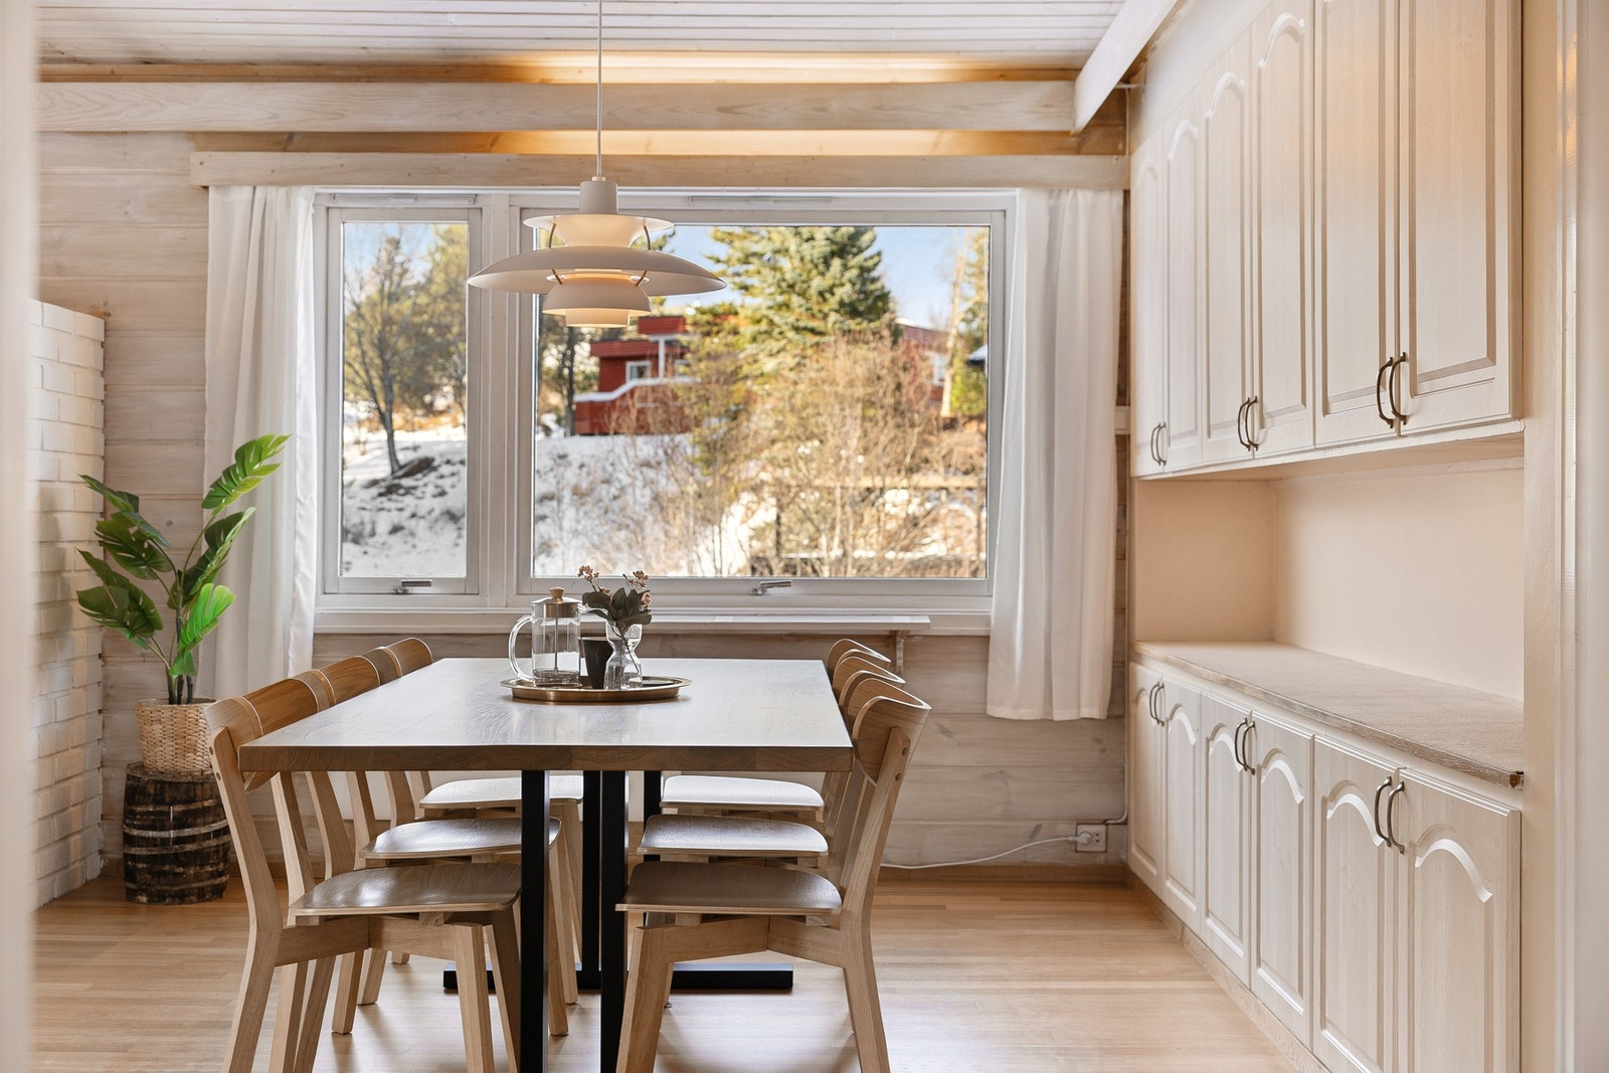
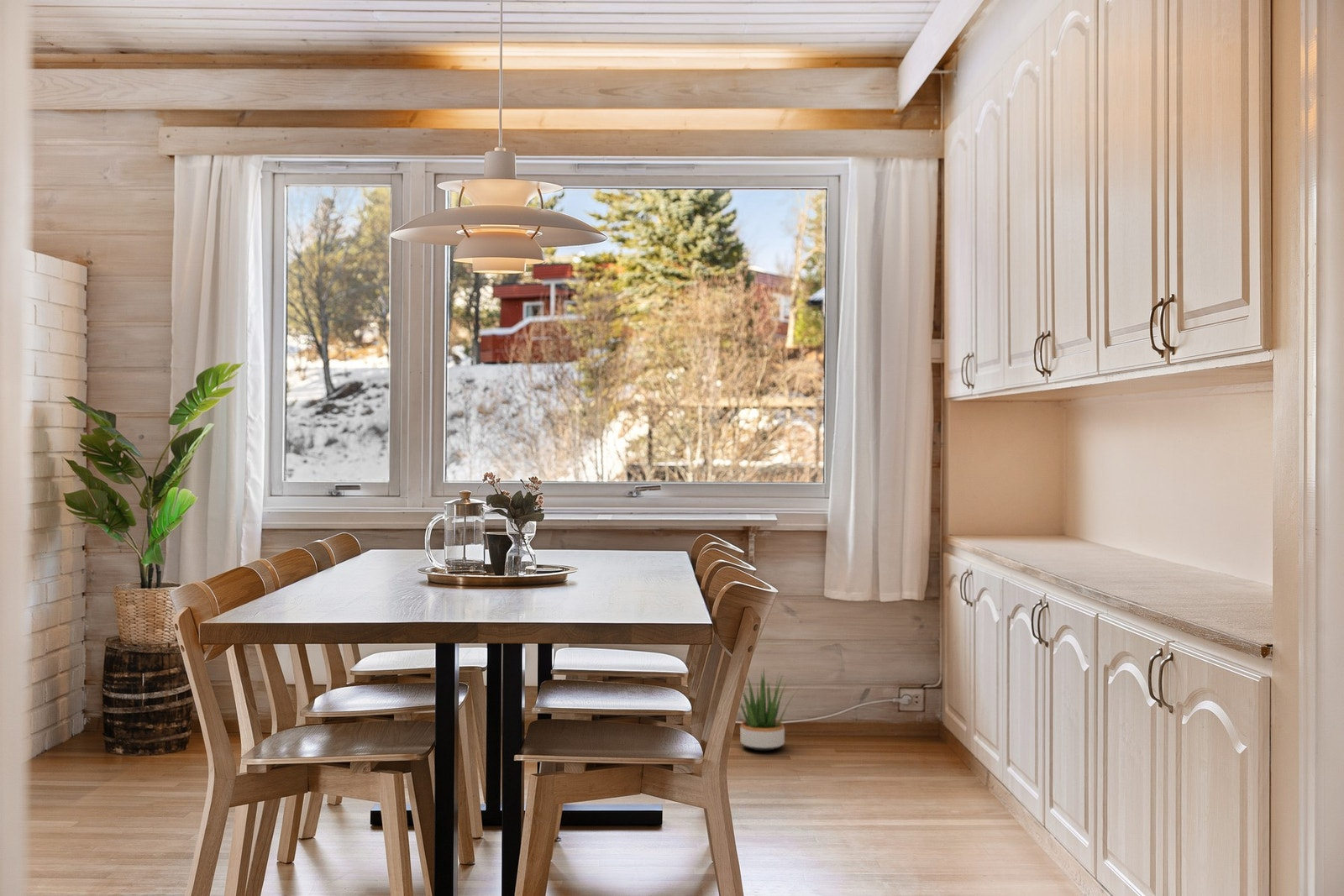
+ potted plant [739,667,801,752]
